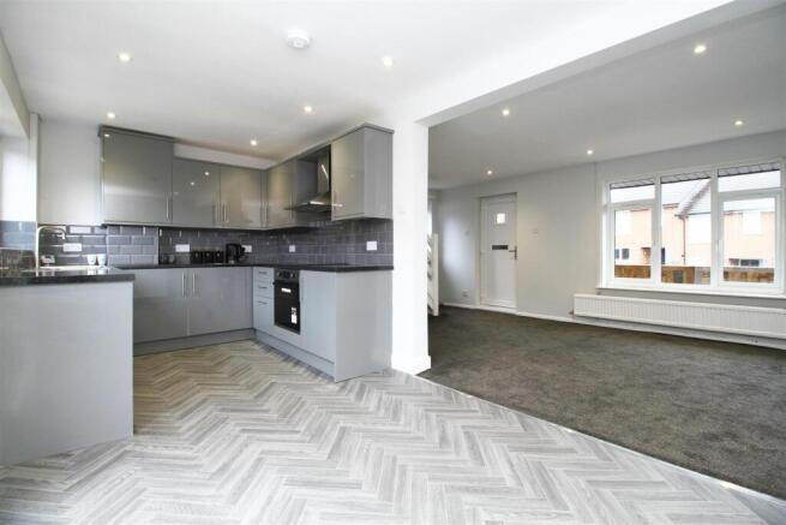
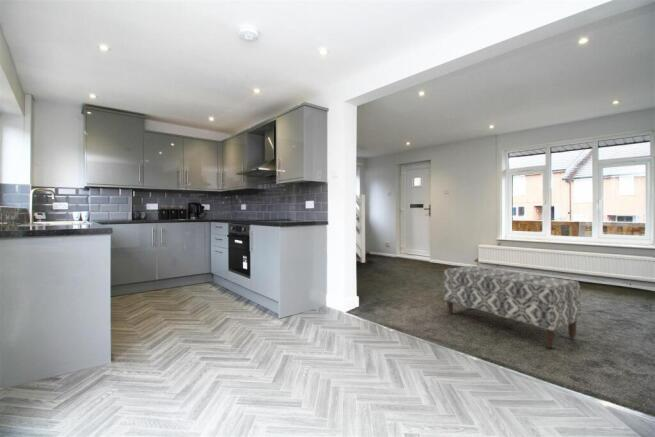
+ bench [443,265,581,349]
